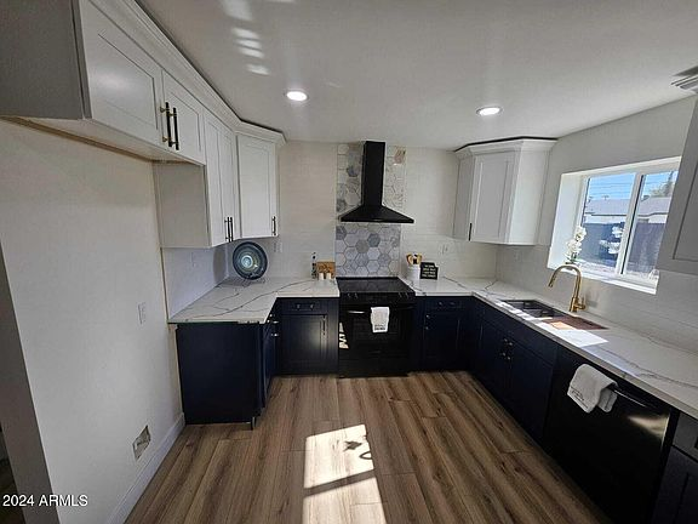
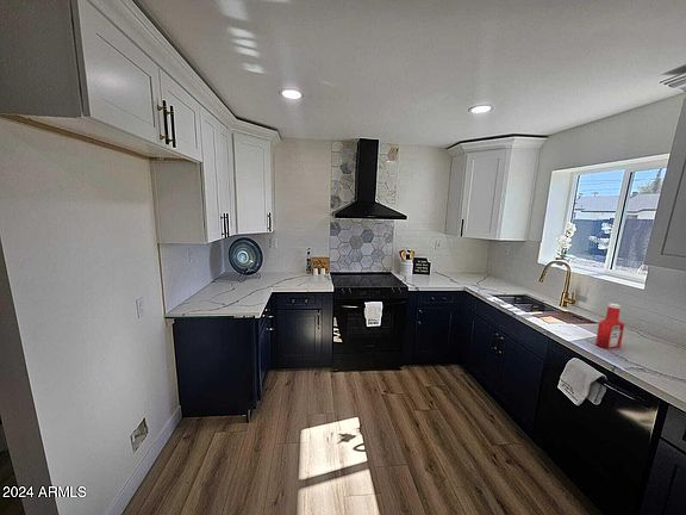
+ soap bottle [594,302,625,349]
